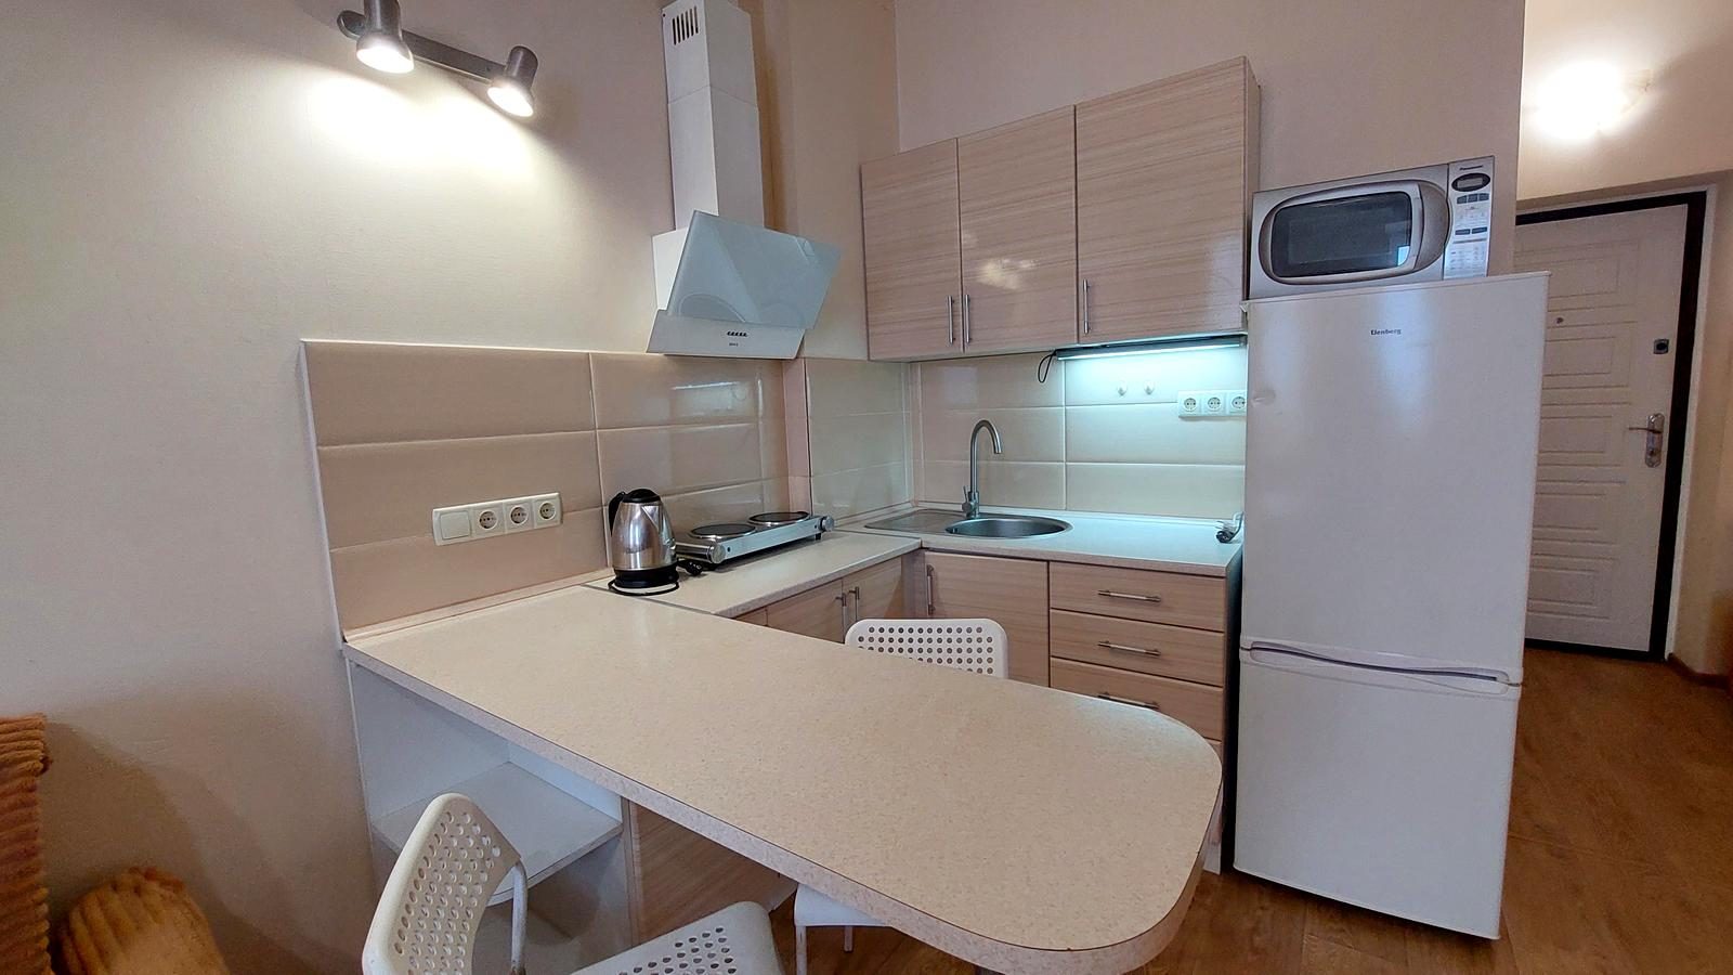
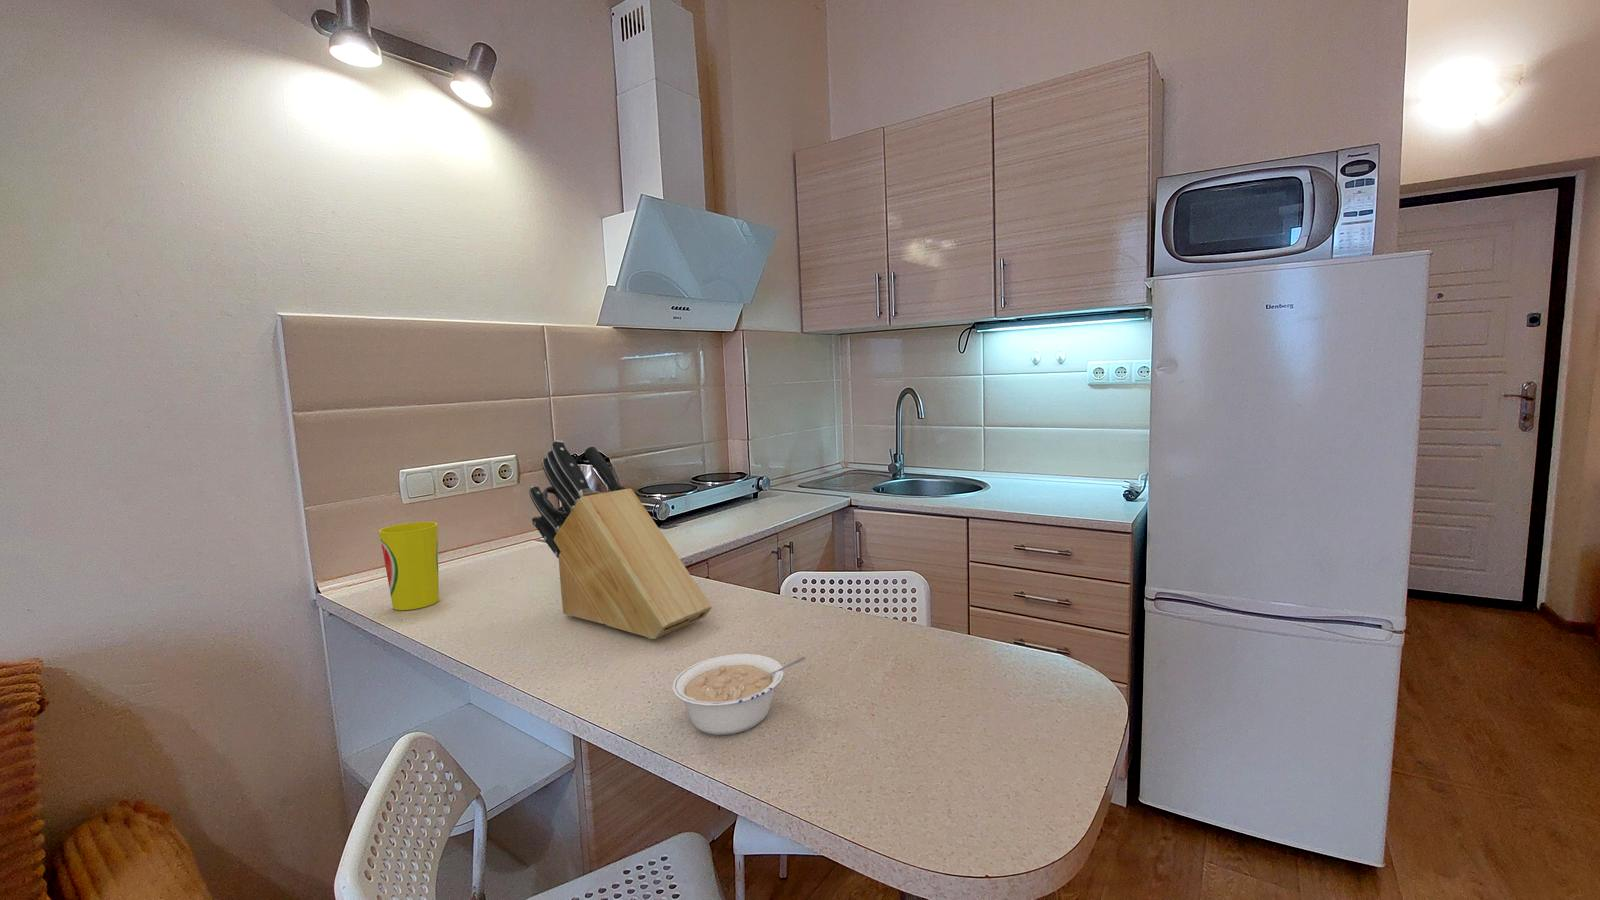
+ knife block [527,438,713,640]
+ cup [378,521,440,611]
+ legume [671,653,805,736]
